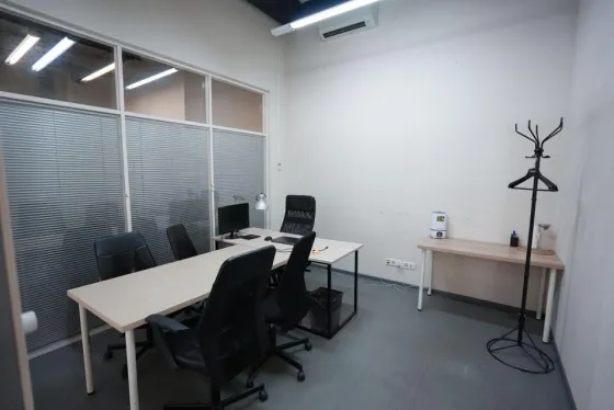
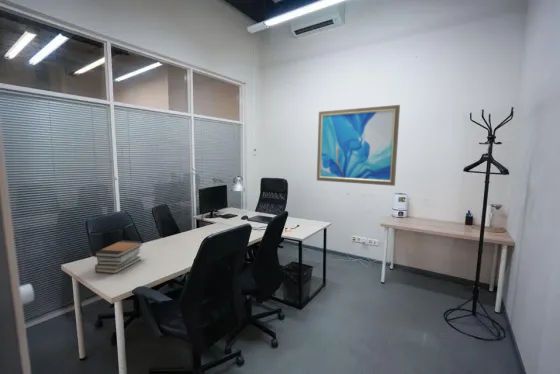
+ book stack [93,239,144,275]
+ wall art [316,104,401,187]
